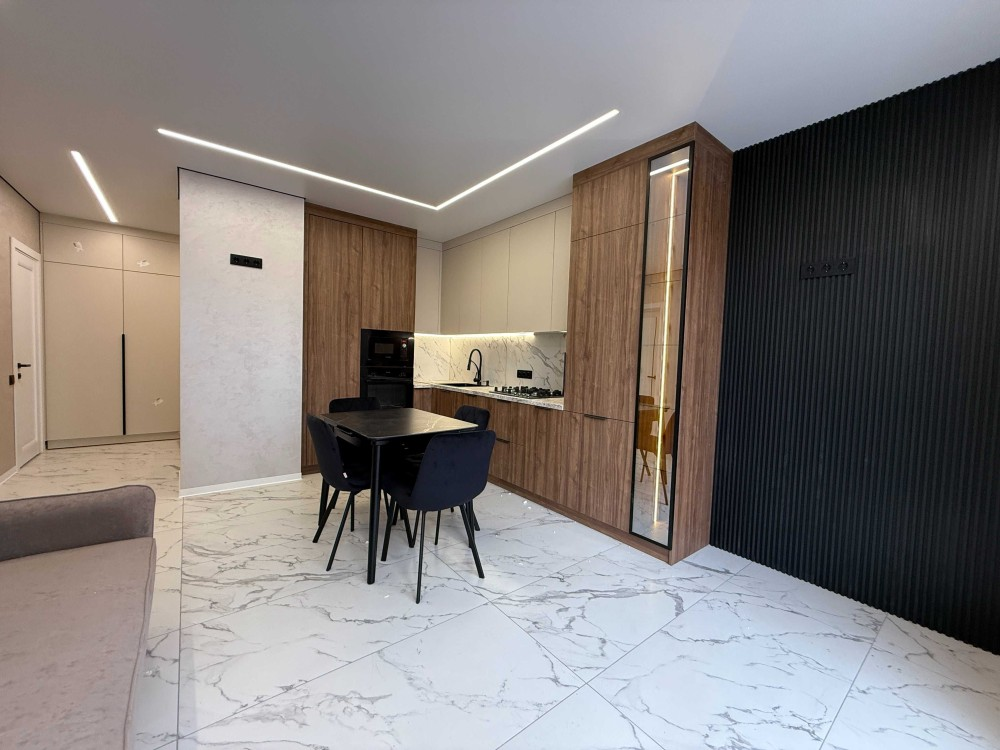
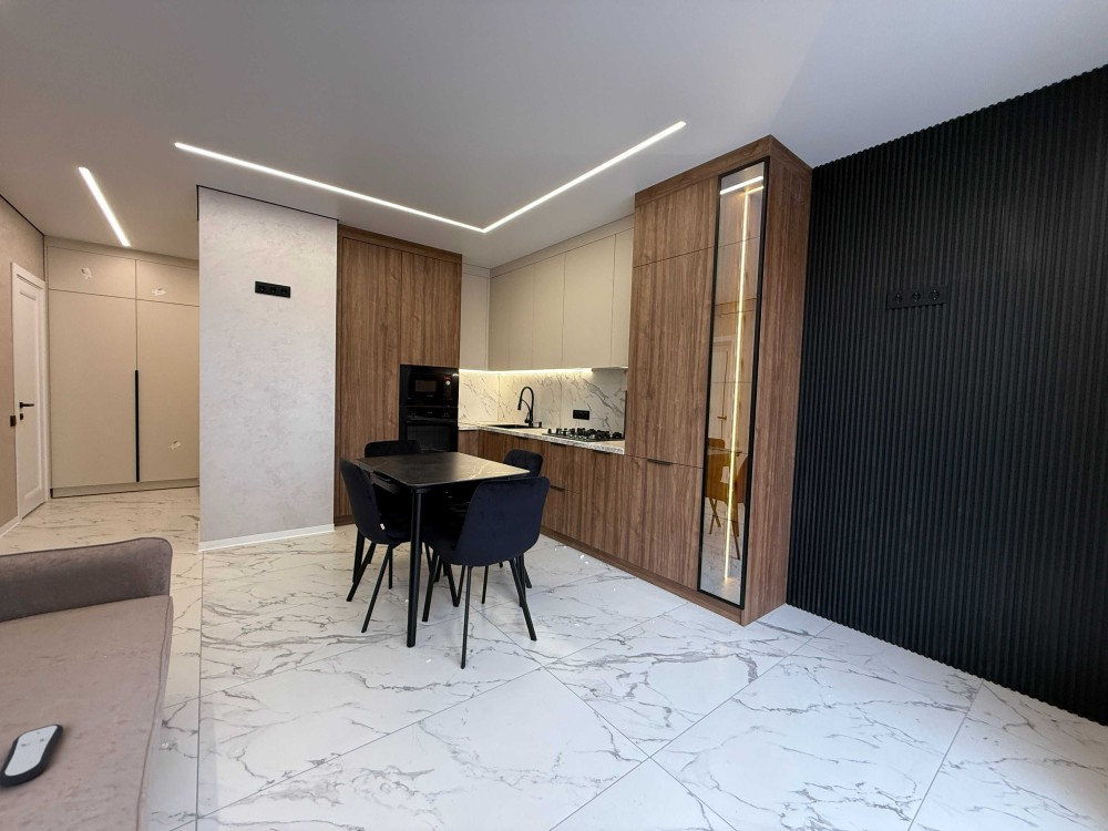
+ remote control [0,724,64,788]
